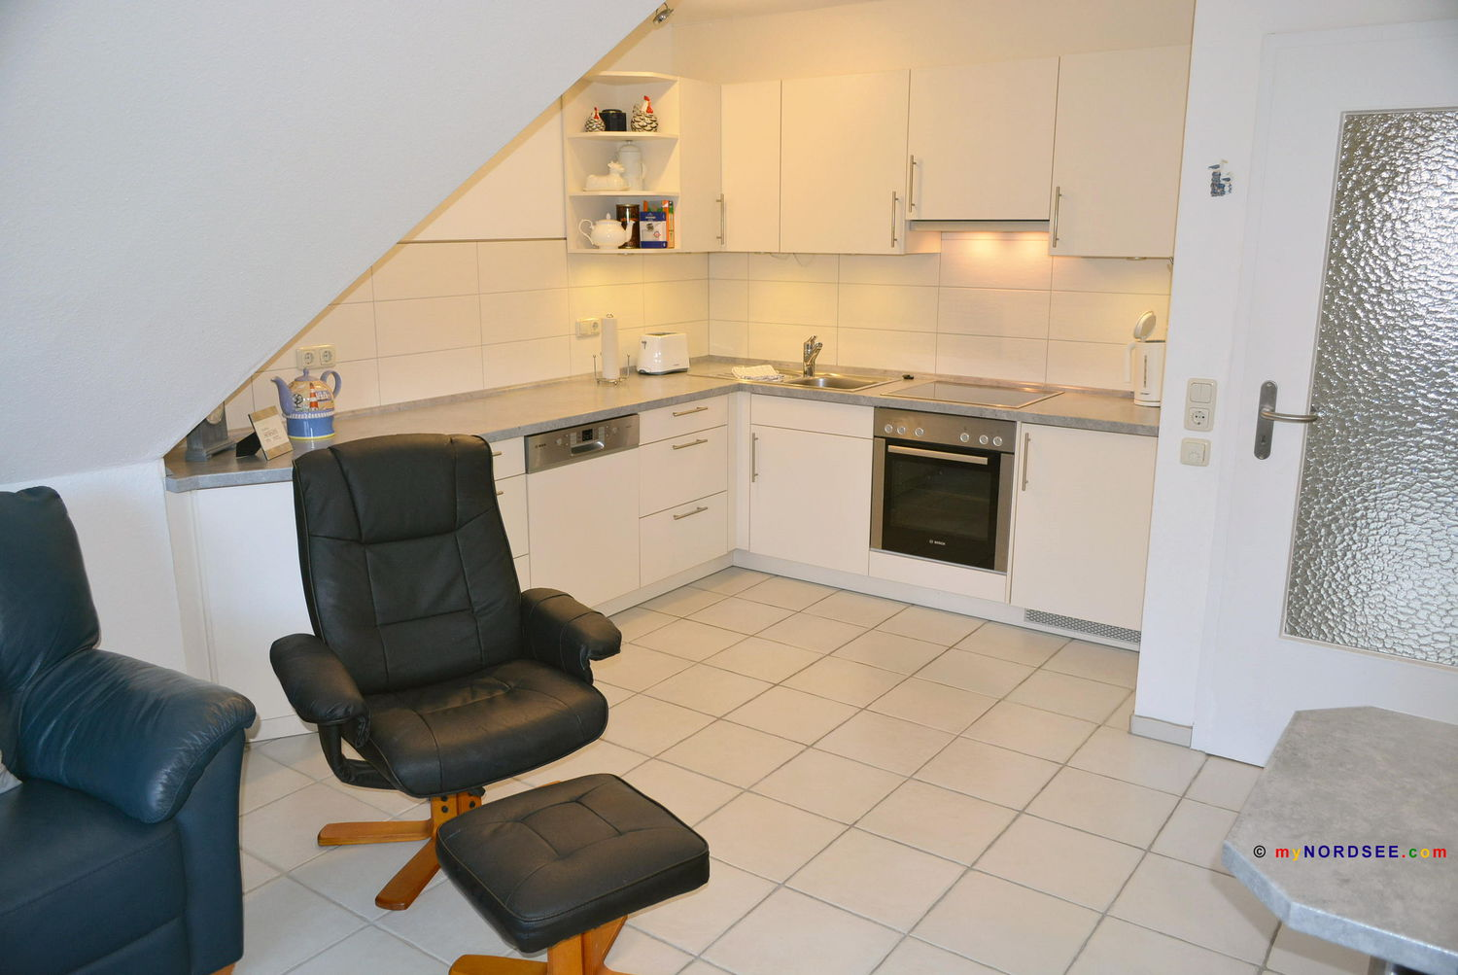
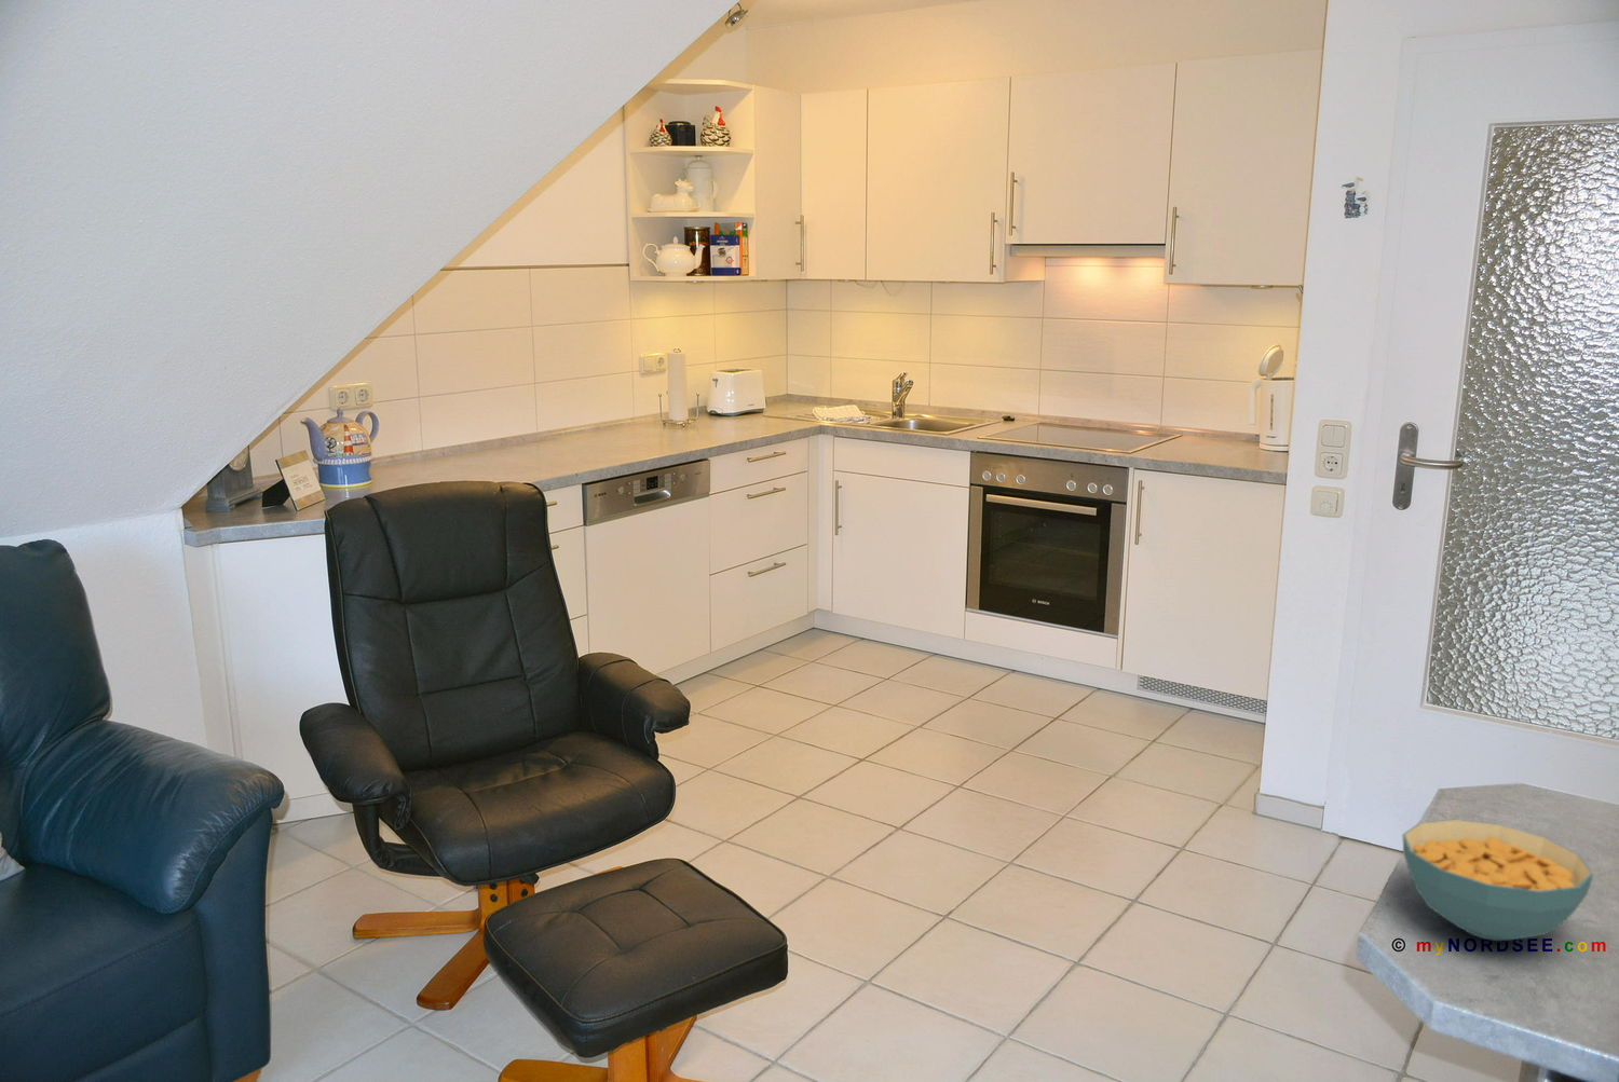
+ cereal bowl [1402,819,1594,942]
